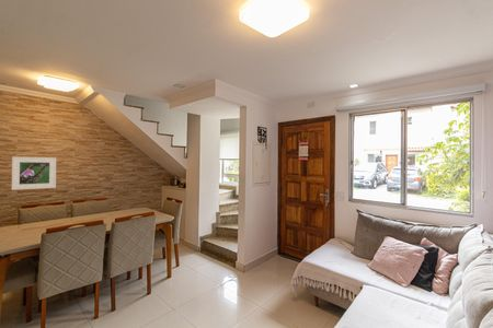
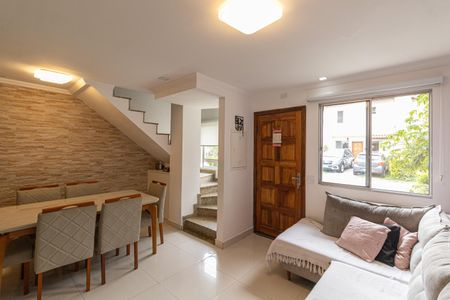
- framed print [11,155,57,191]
